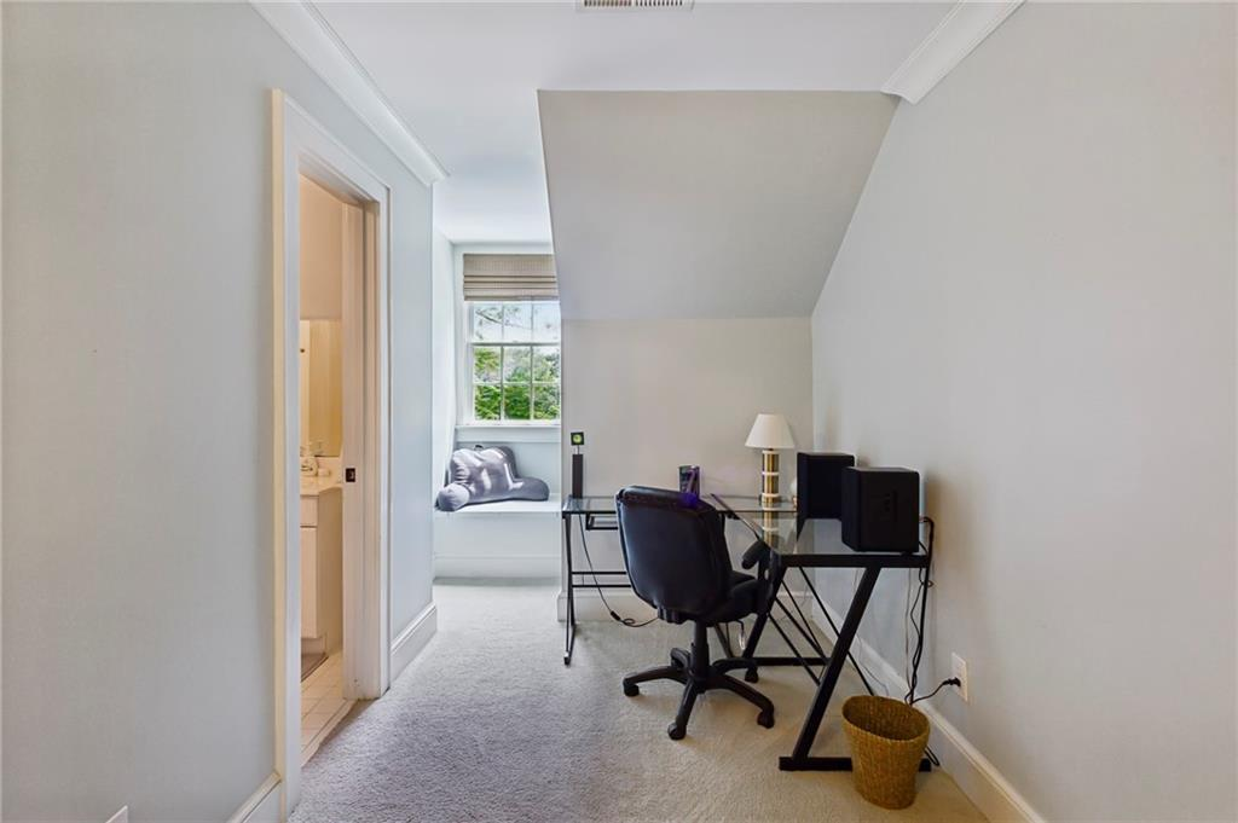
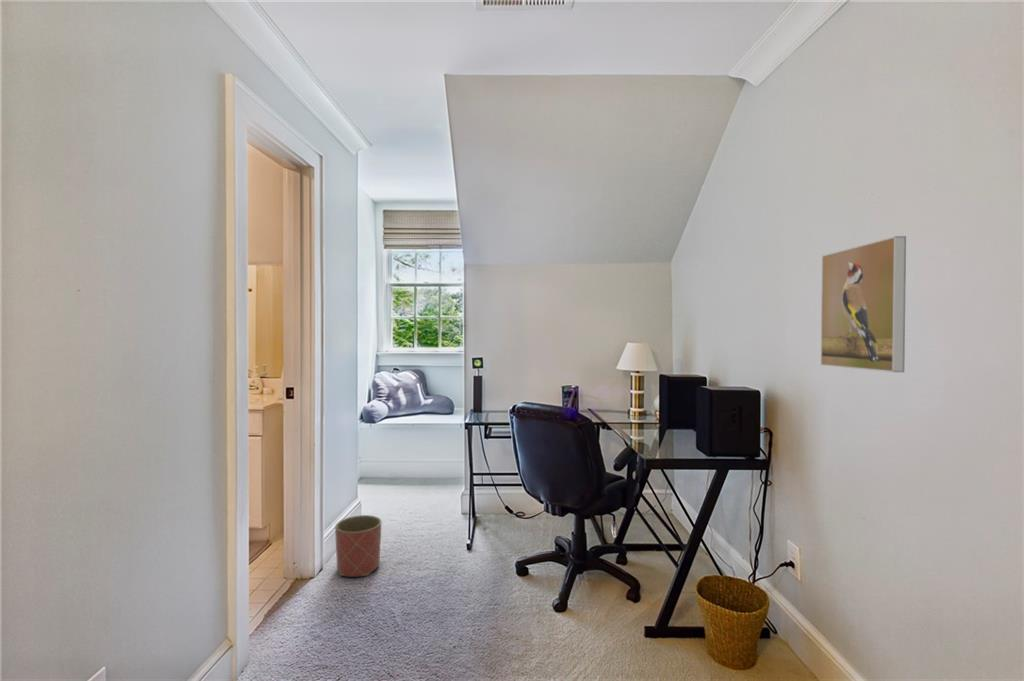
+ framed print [820,235,907,373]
+ planter [334,514,382,578]
